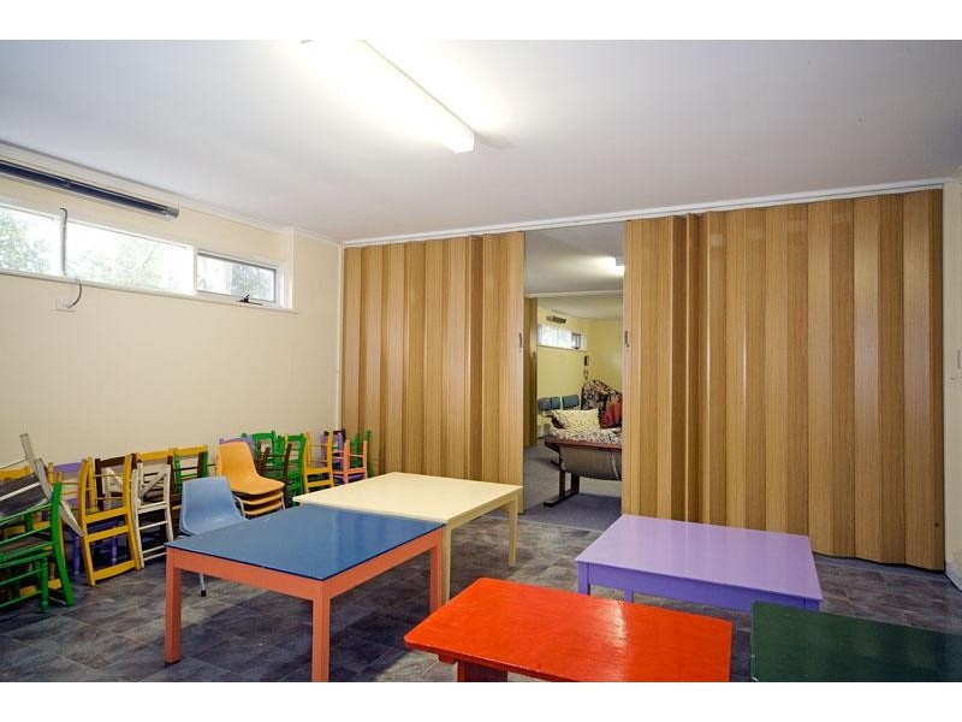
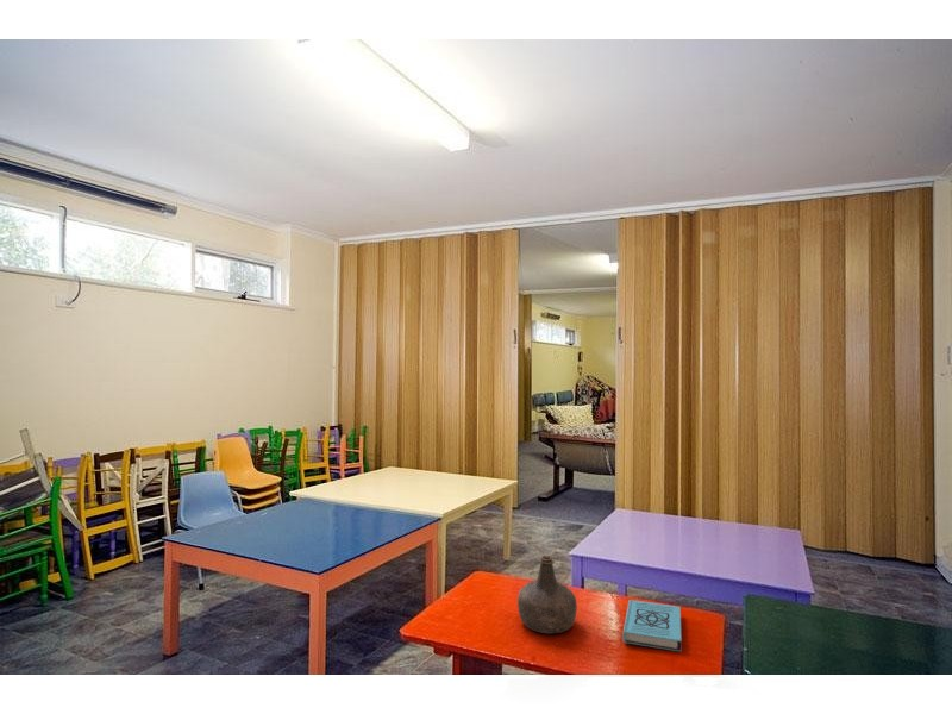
+ bottle [516,555,578,634]
+ book [621,599,683,653]
